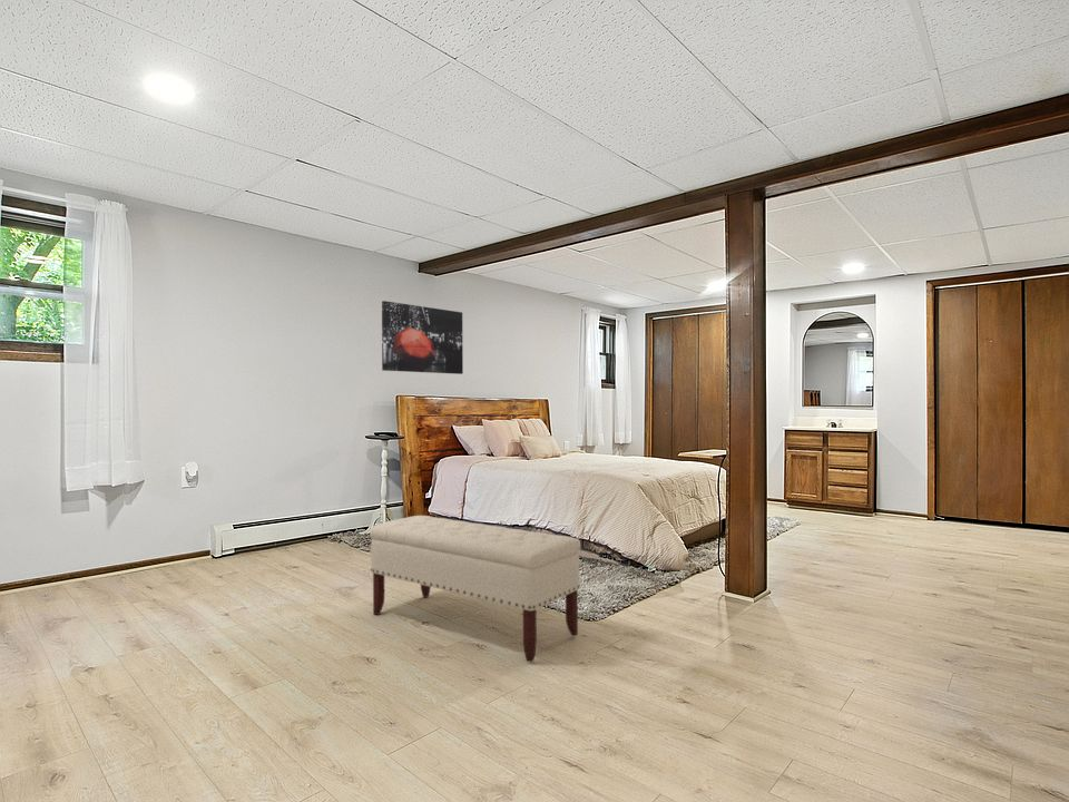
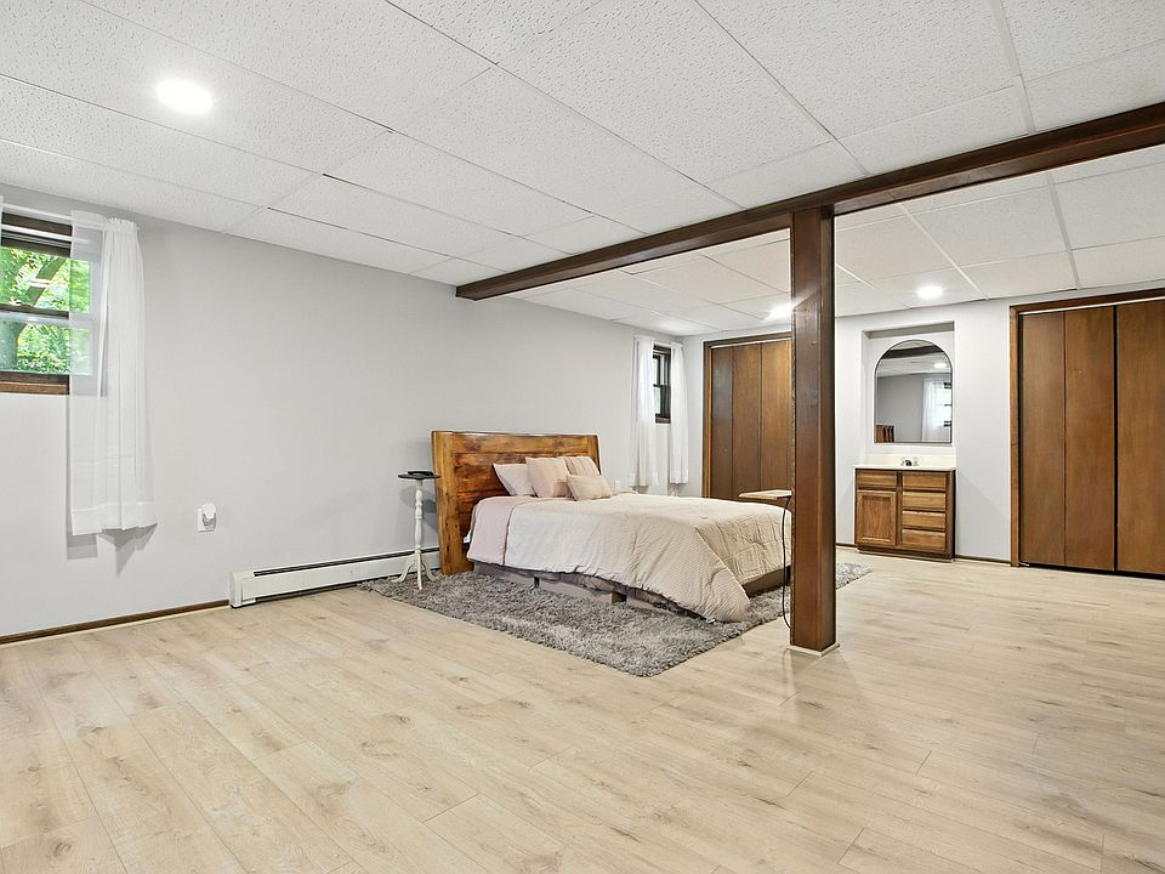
- bench [369,515,581,663]
- wall art [381,300,464,375]
